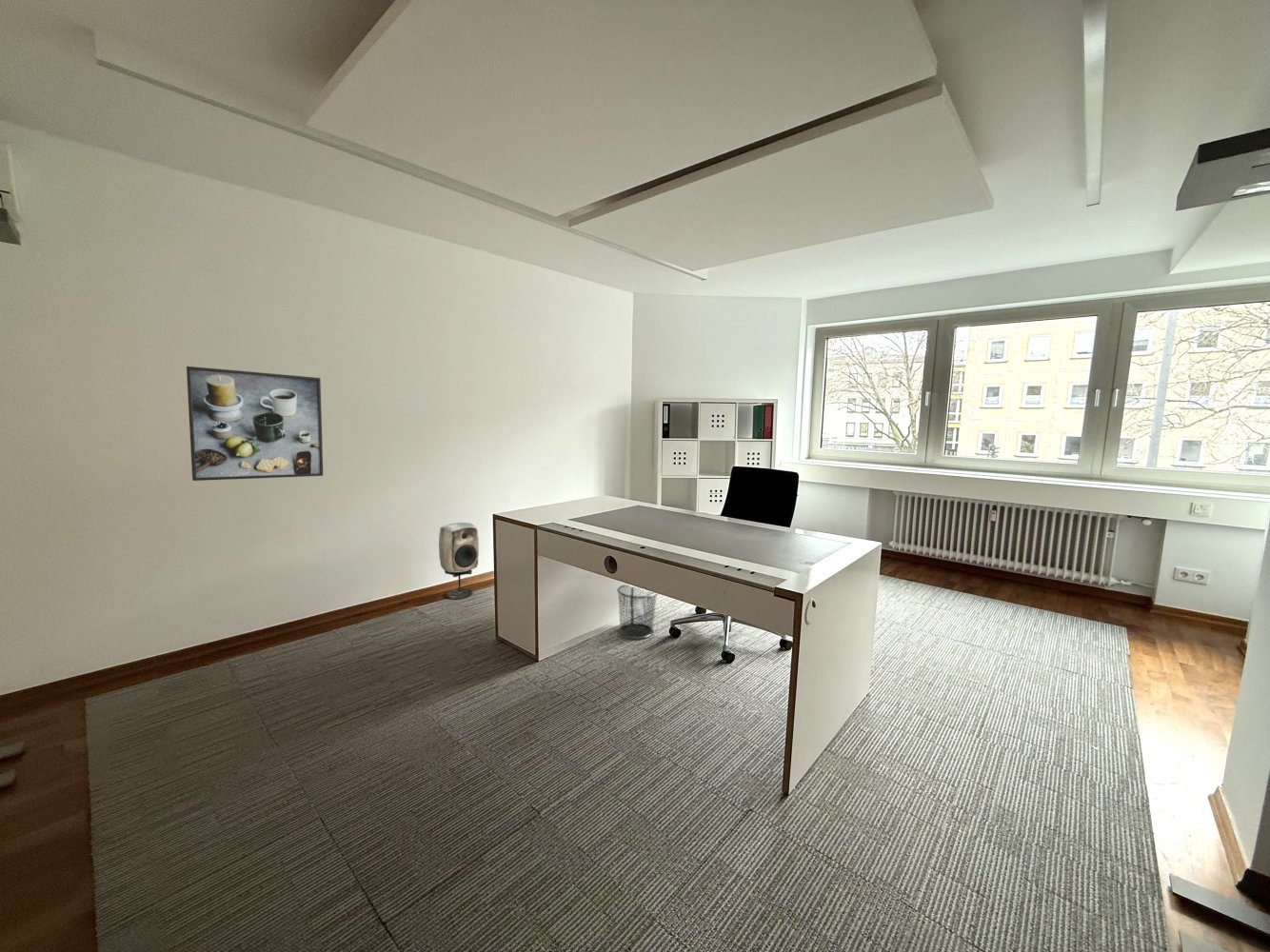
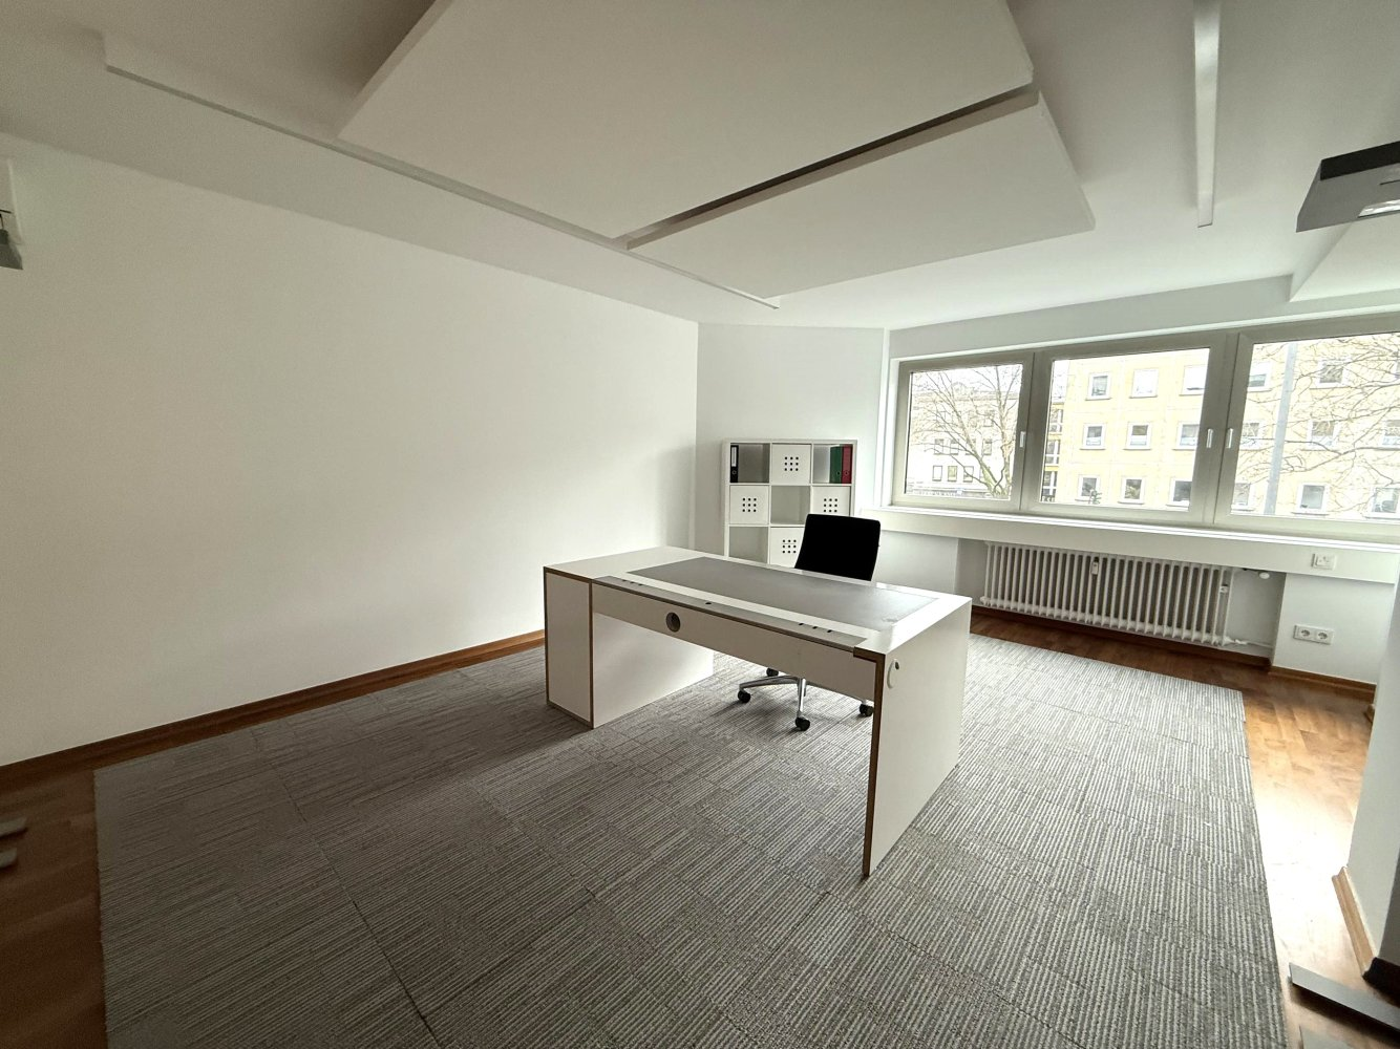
- speaker [438,522,480,600]
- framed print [186,366,324,482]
- waste bin [616,584,658,640]
